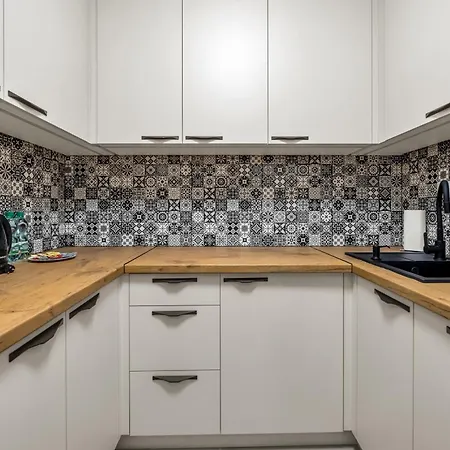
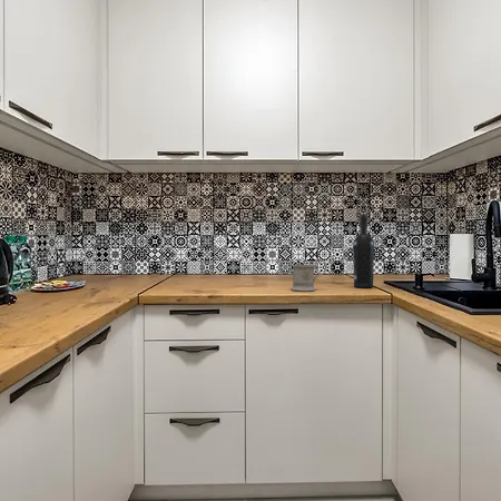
+ wine bottle [352,214,375,288]
+ mug [289,258,328,292]
